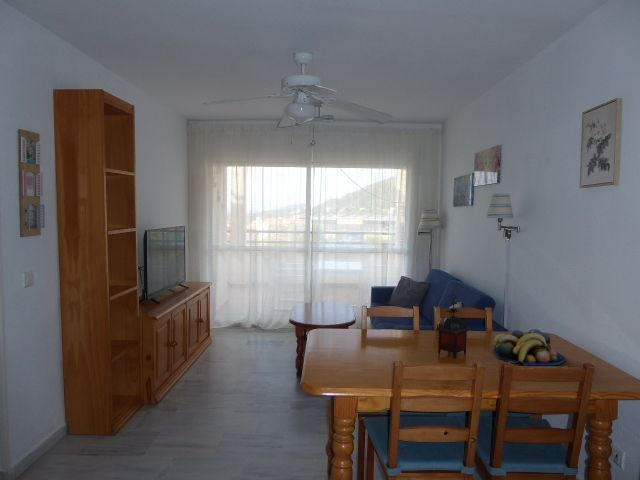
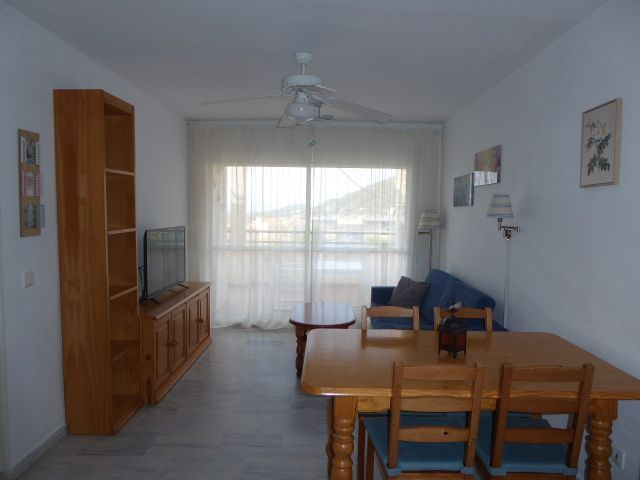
- fruit bowl [492,328,567,367]
